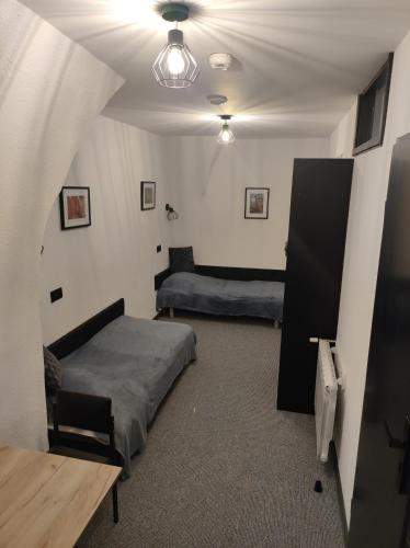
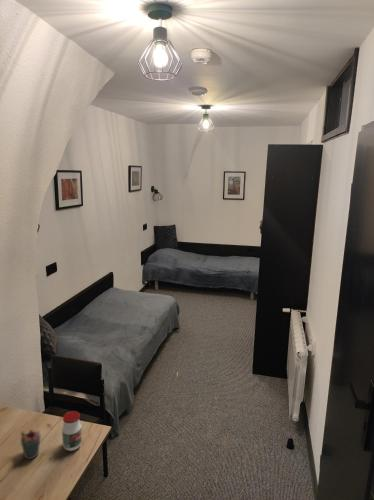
+ jar [61,410,83,452]
+ pen holder [20,427,42,460]
